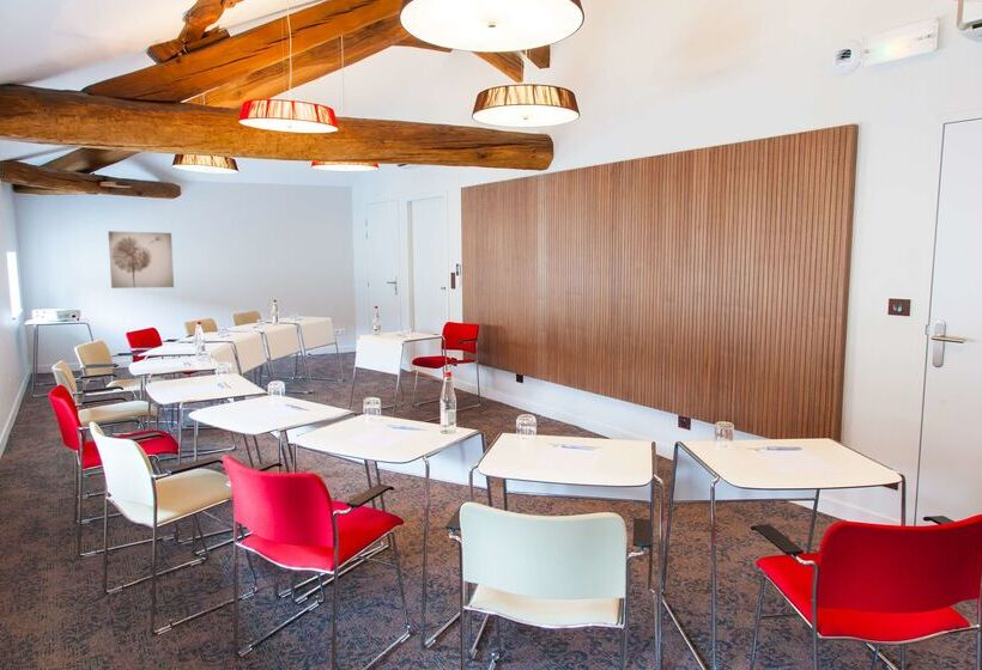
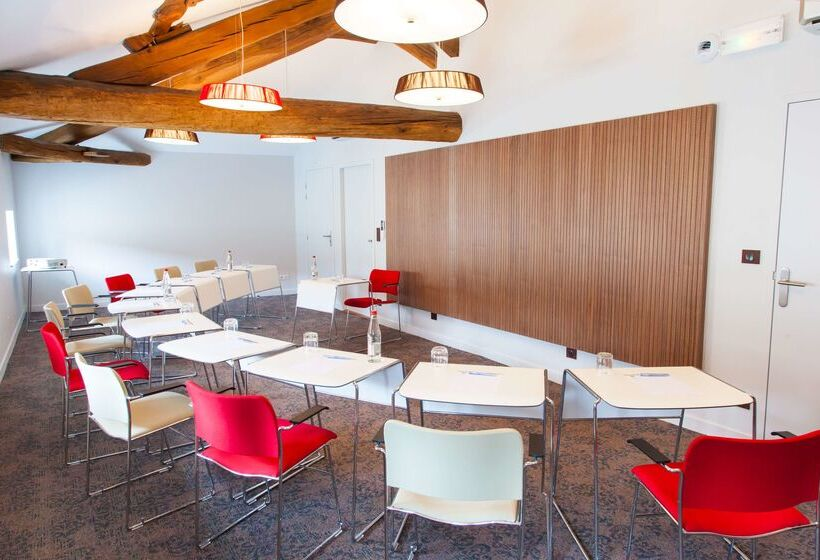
- wall art [107,230,175,290]
